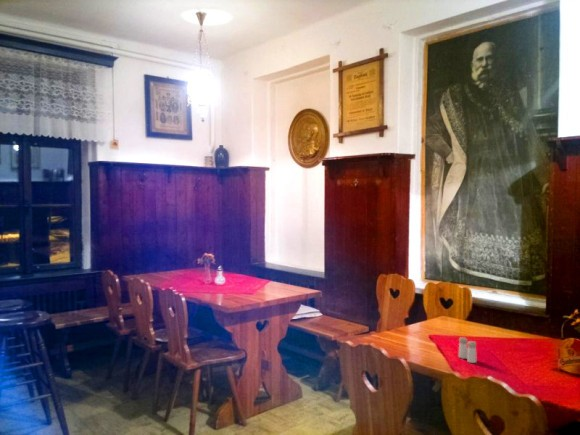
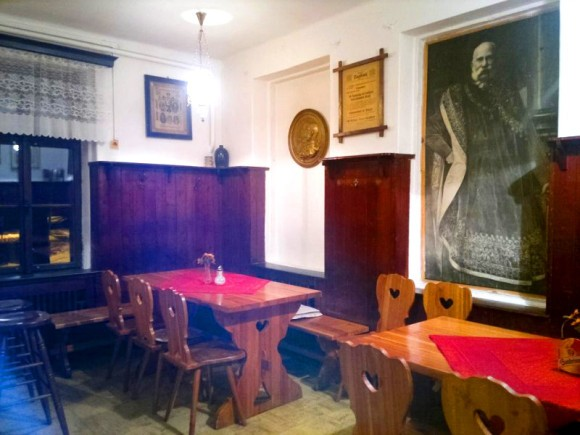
- salt and pepper shaker [458,336,477,364]
